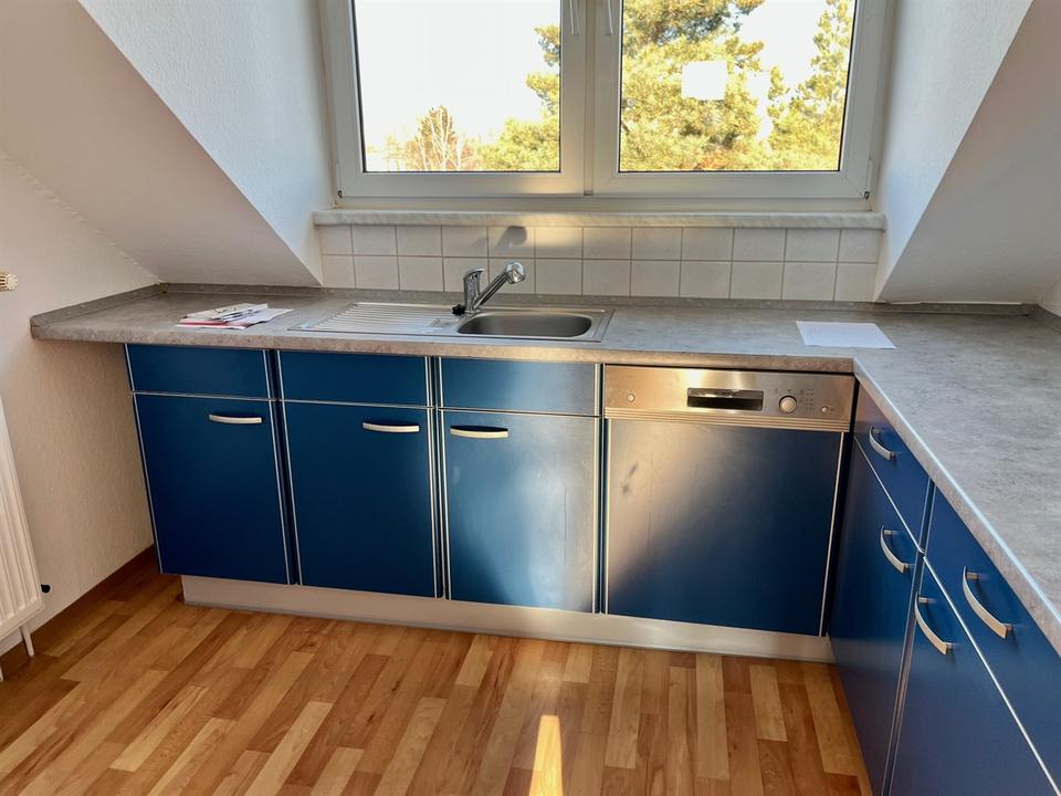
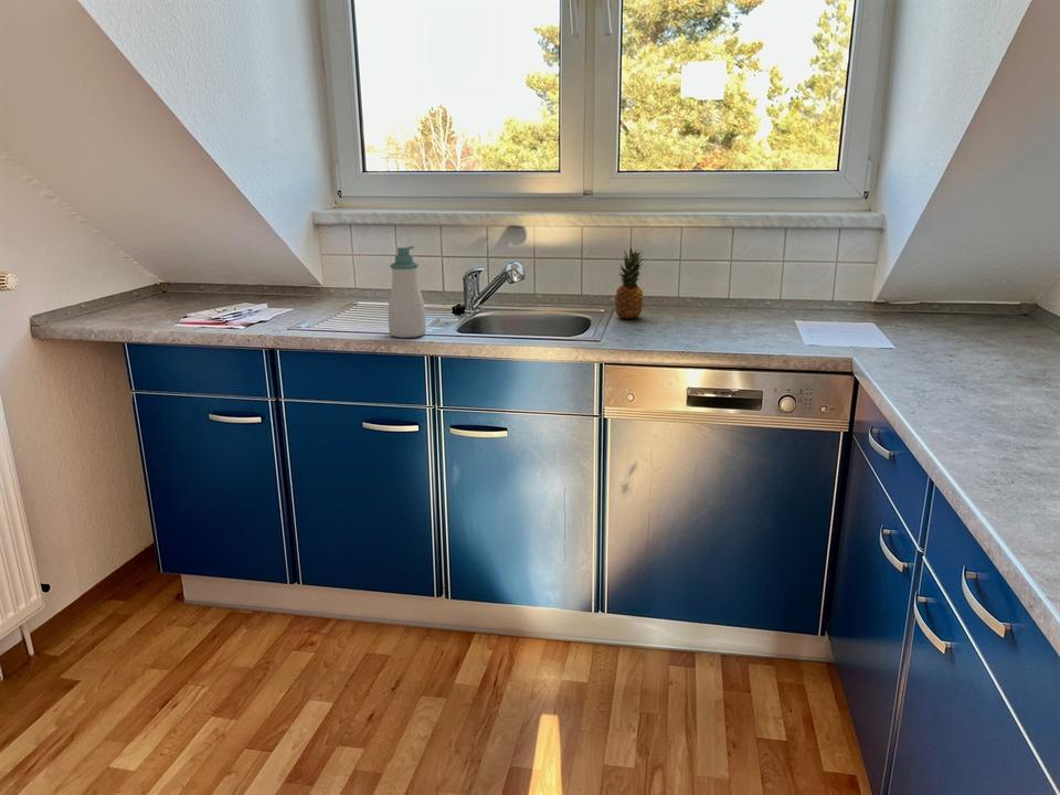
+ fruit [614,246,645,319]
+ soap bottle [388,245,427,339]
